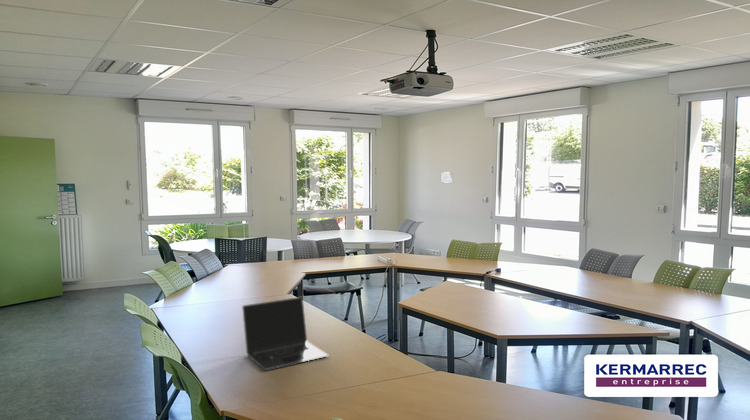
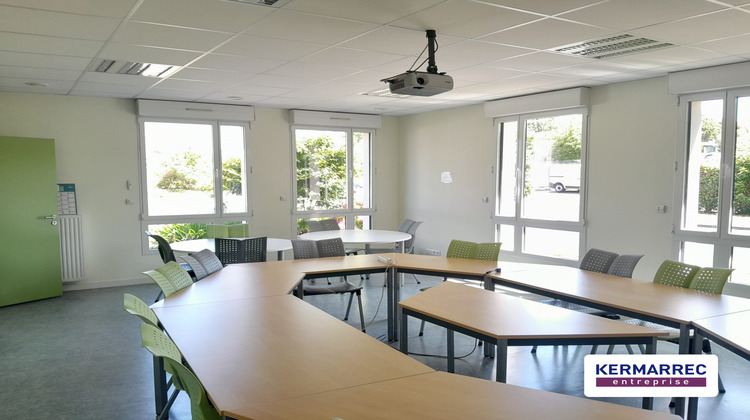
- laptop [241,296,329,371]
